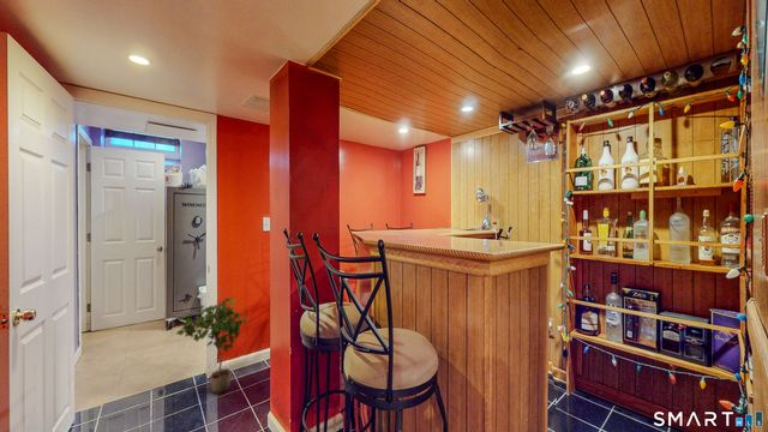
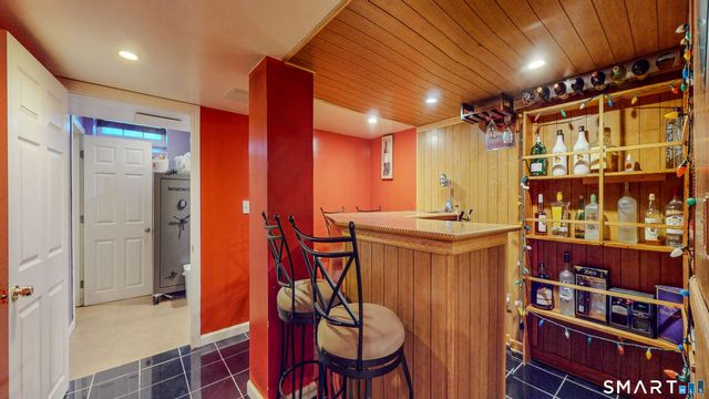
- potted plant [175,296,250,395]
